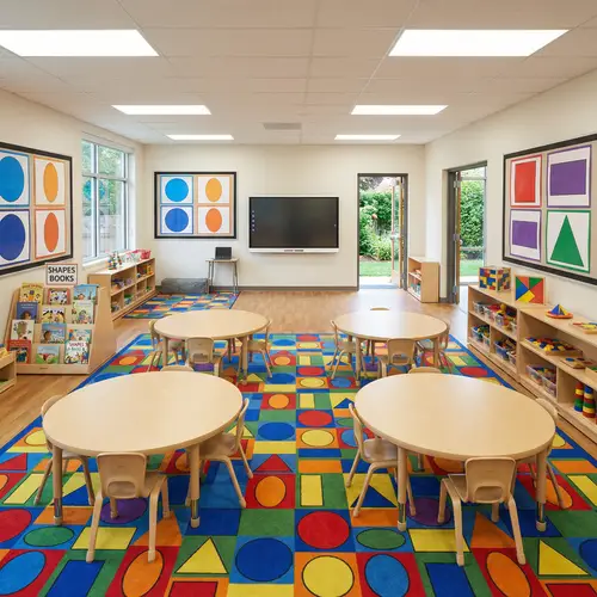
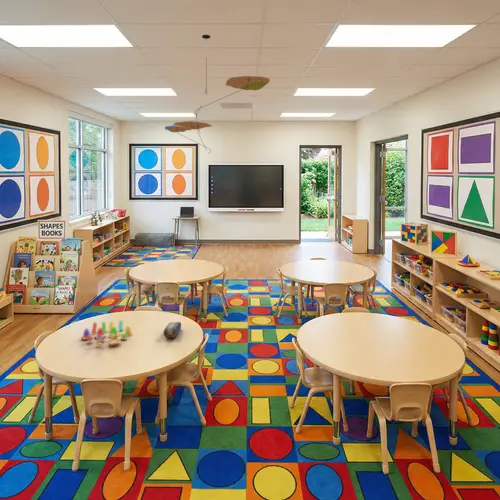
+ ceiling mobile [164,34,271,153]
+ pencil case [163,321,182,339]
+ stacking toy [80,319,134,346]
